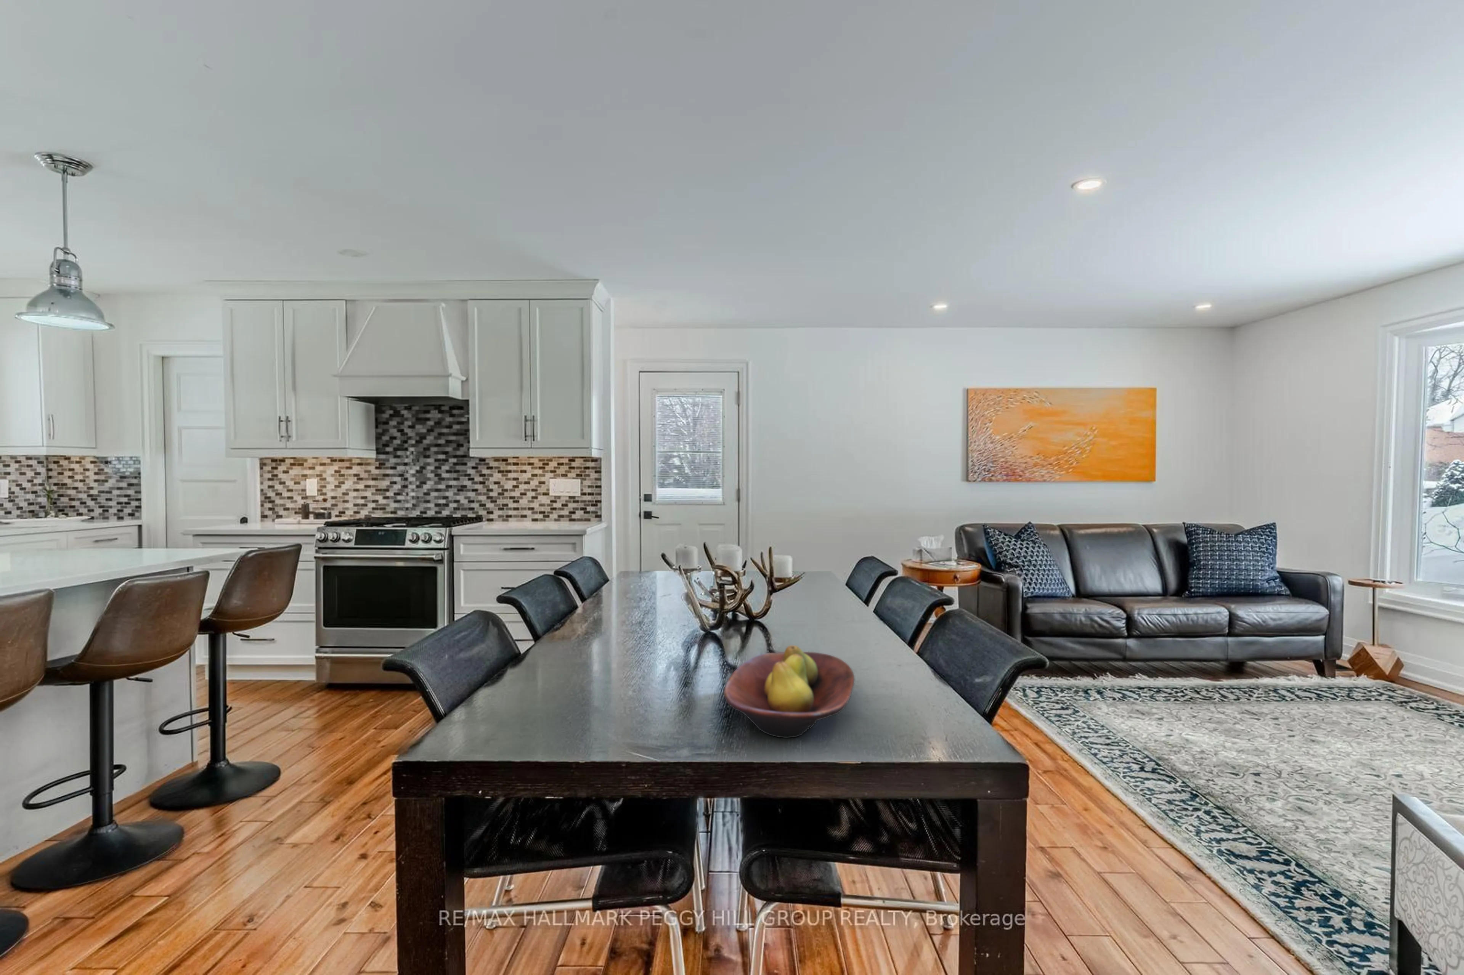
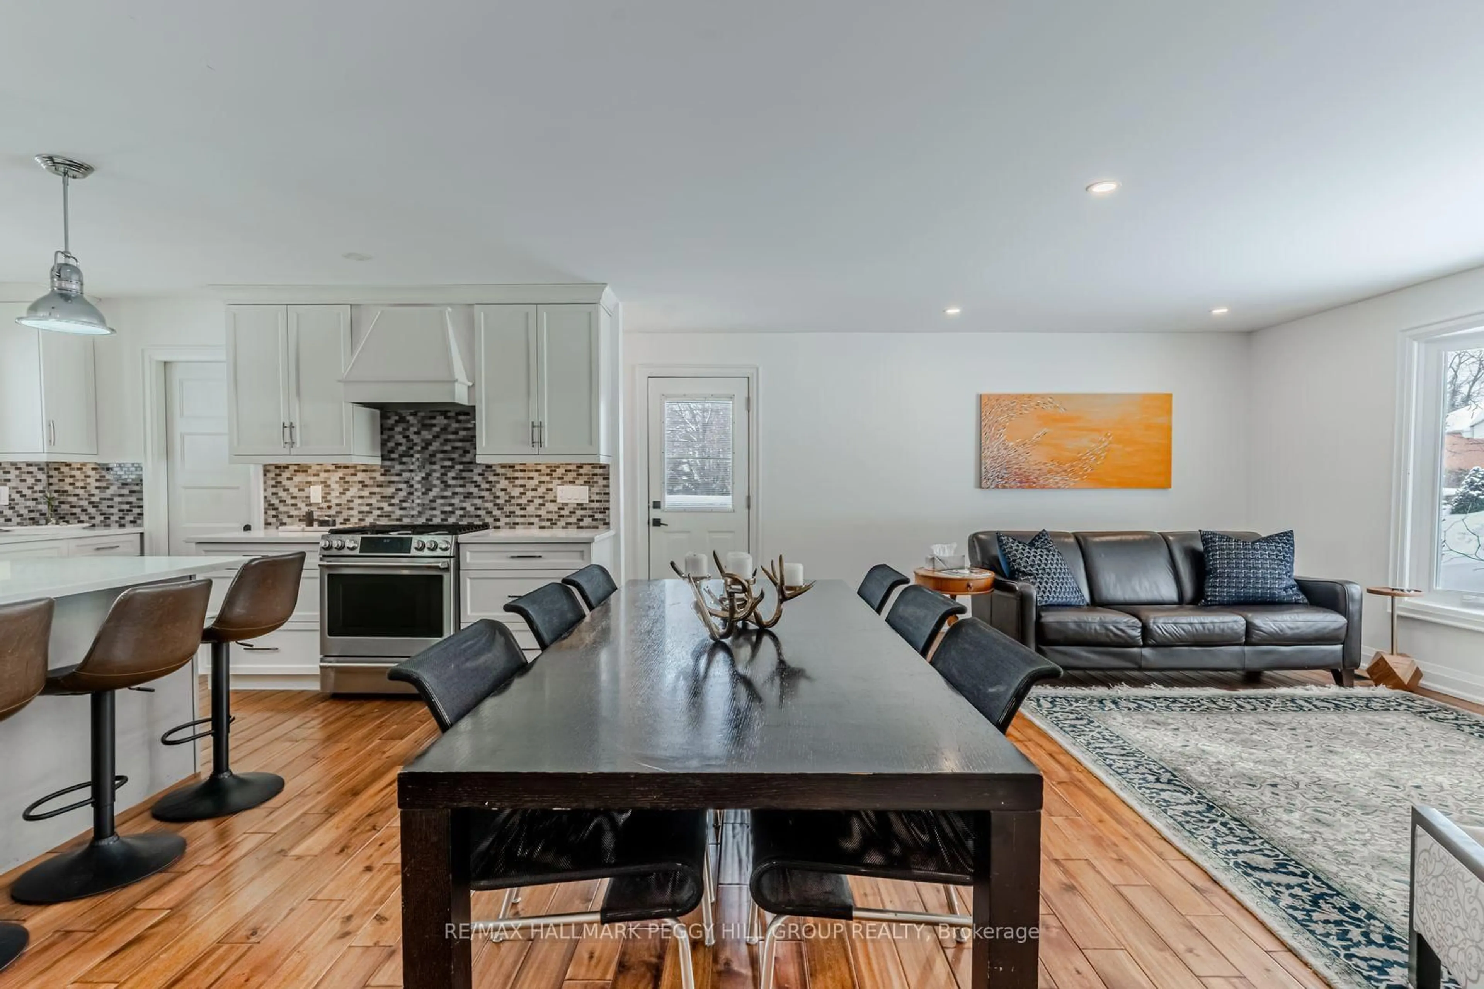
- fruit bowl [723,645,856,738]
